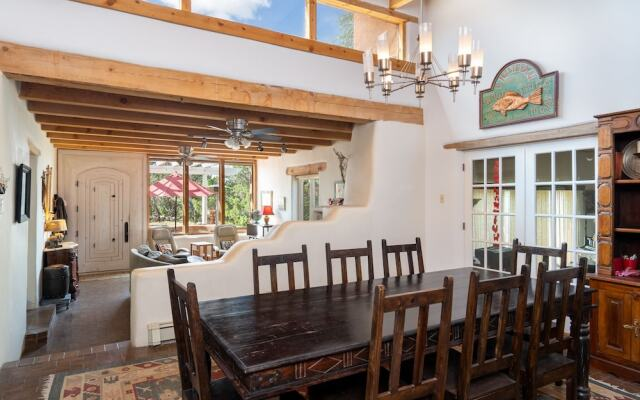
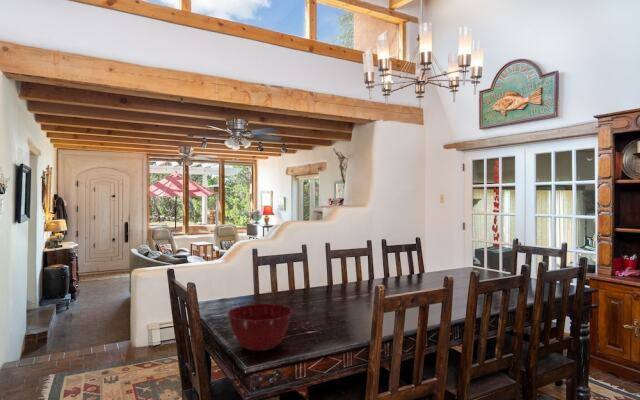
+ mixing bowl [226,303,294,352]
